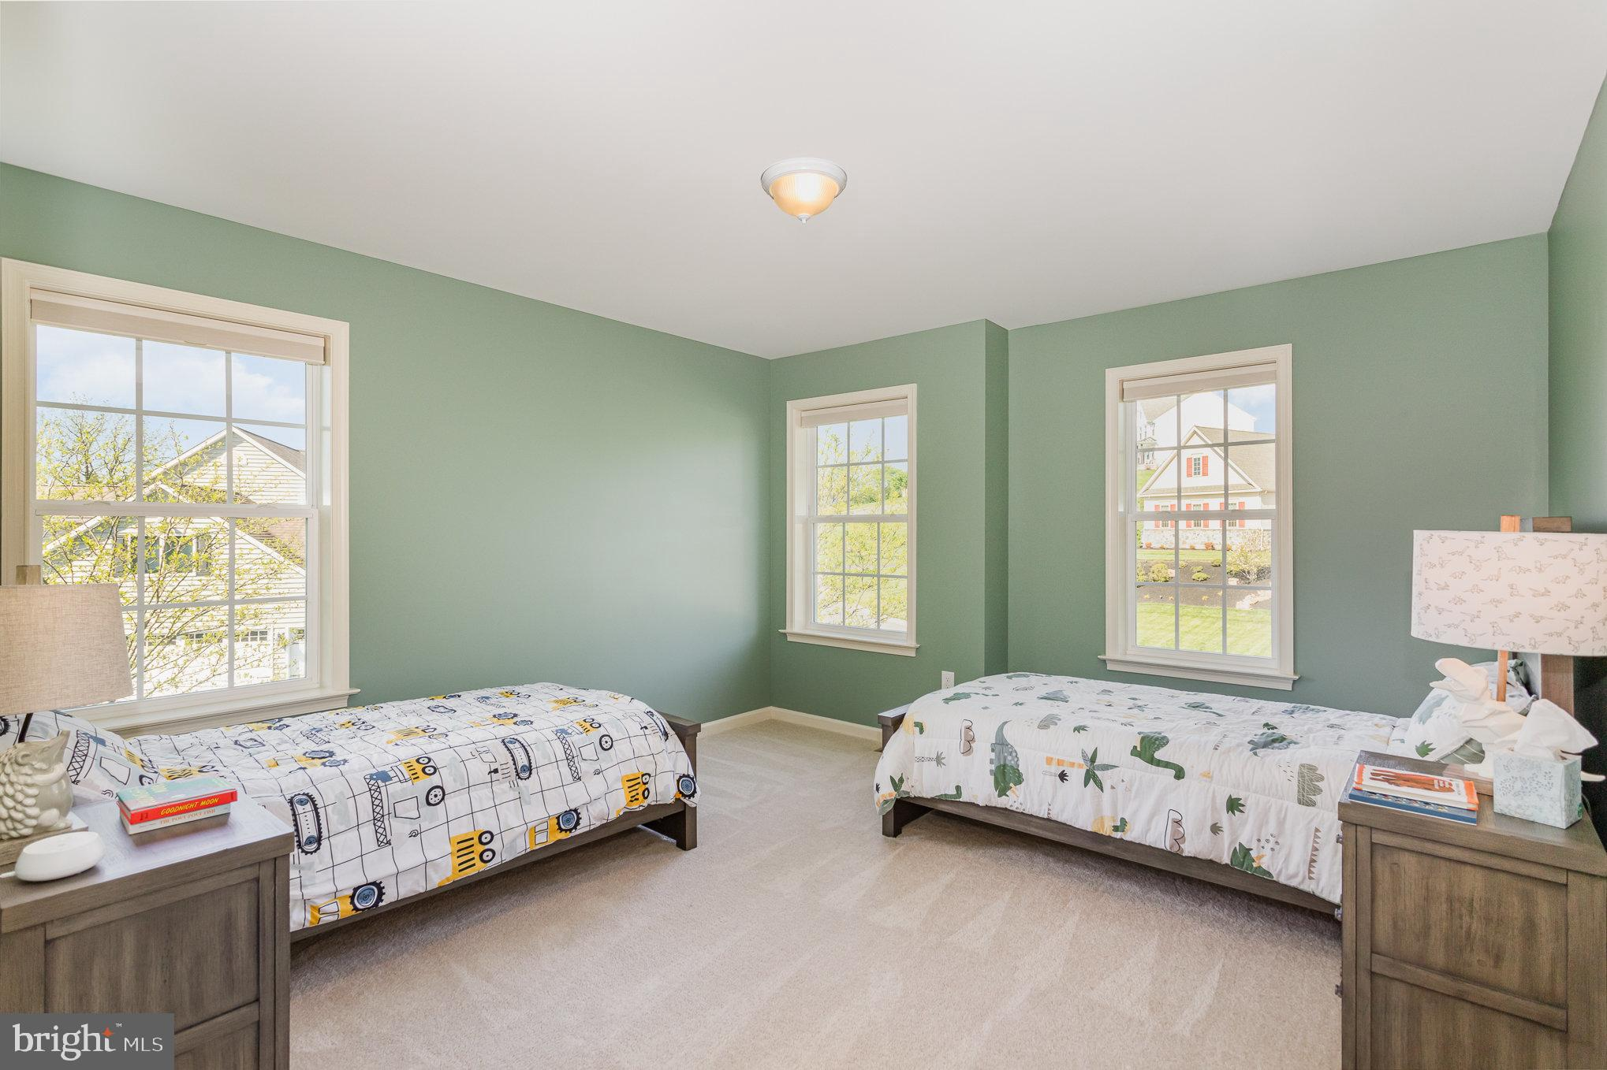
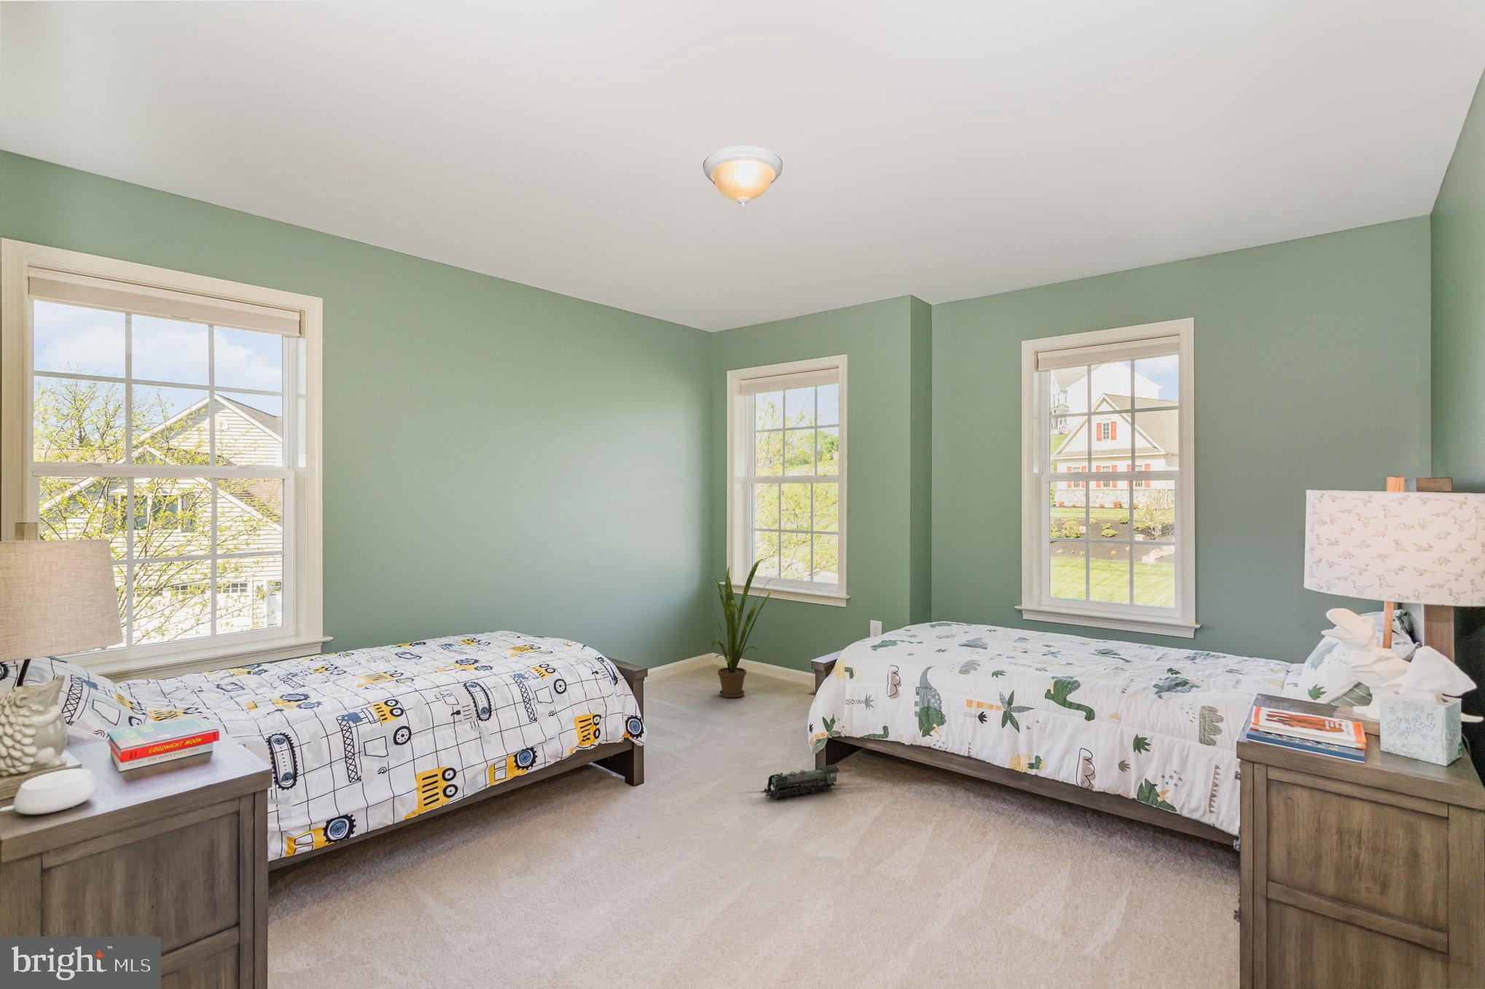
+ house plant [709,557,775,699]
+ toy train [761,764,841,801]
